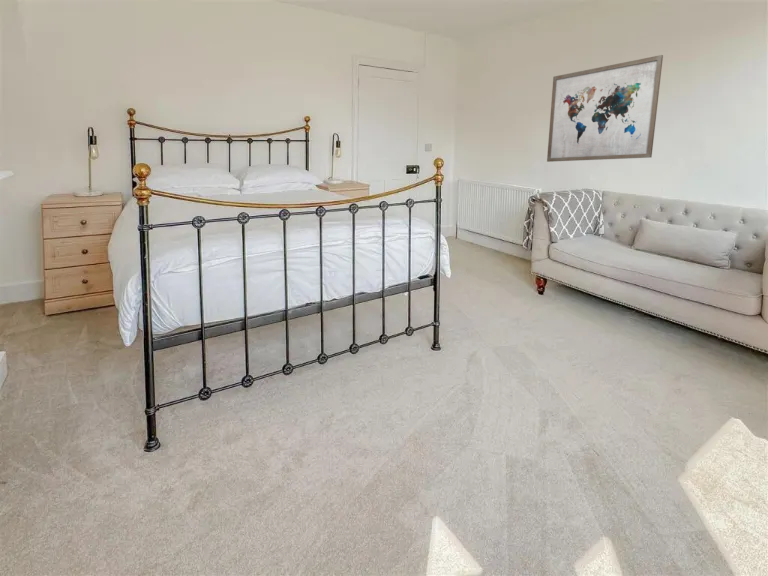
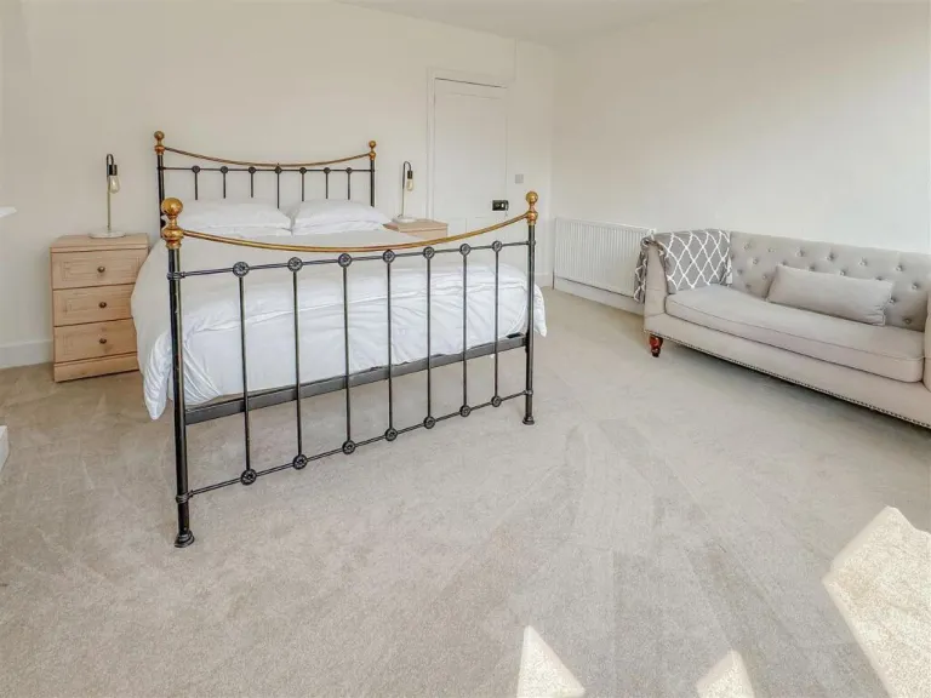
- wall art [546,54,664,163]
